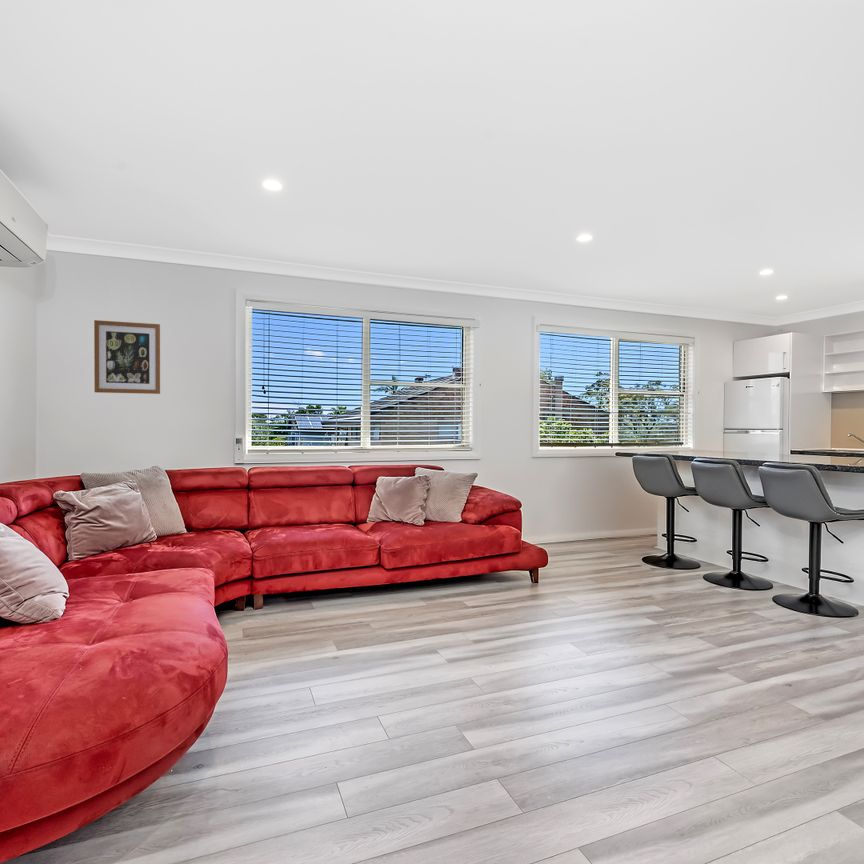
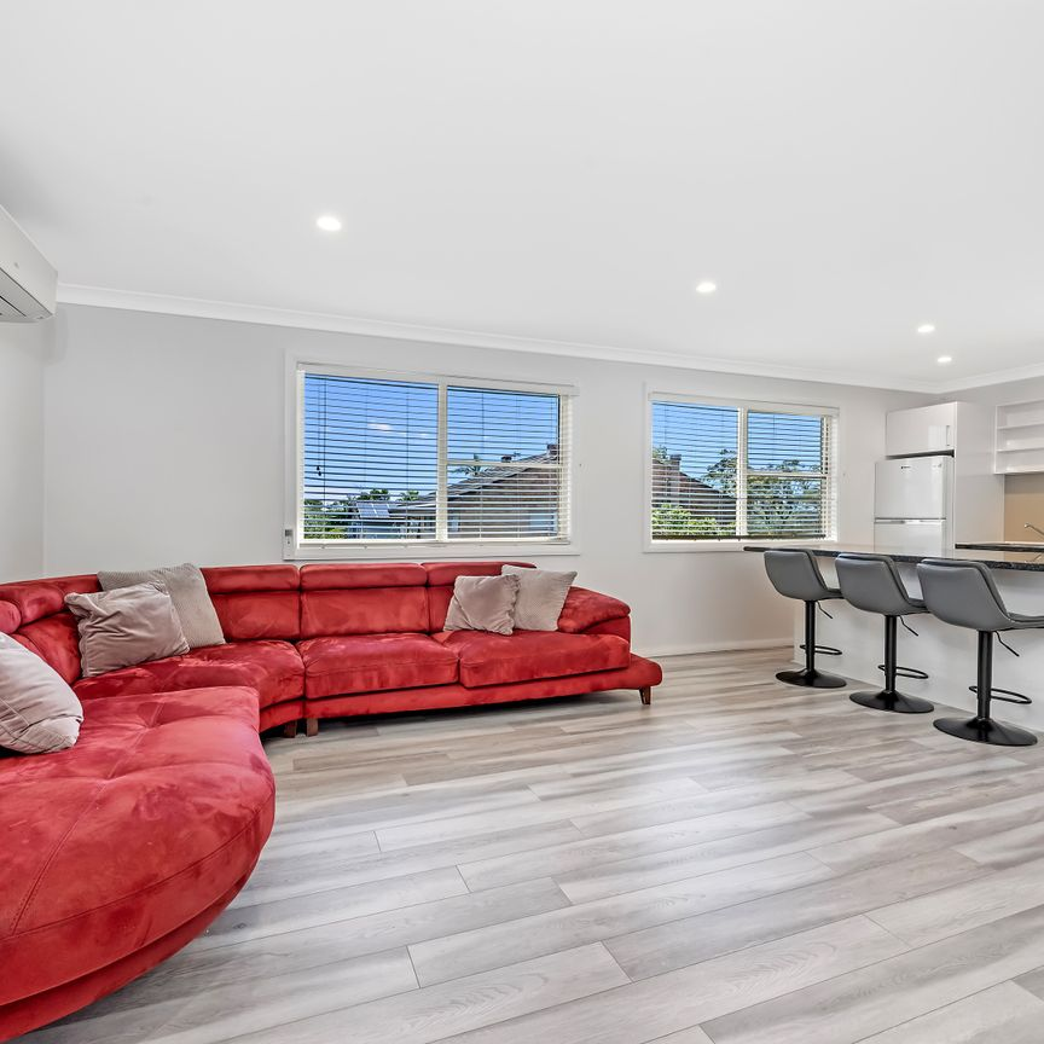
- wall art [93,319,161,395]
